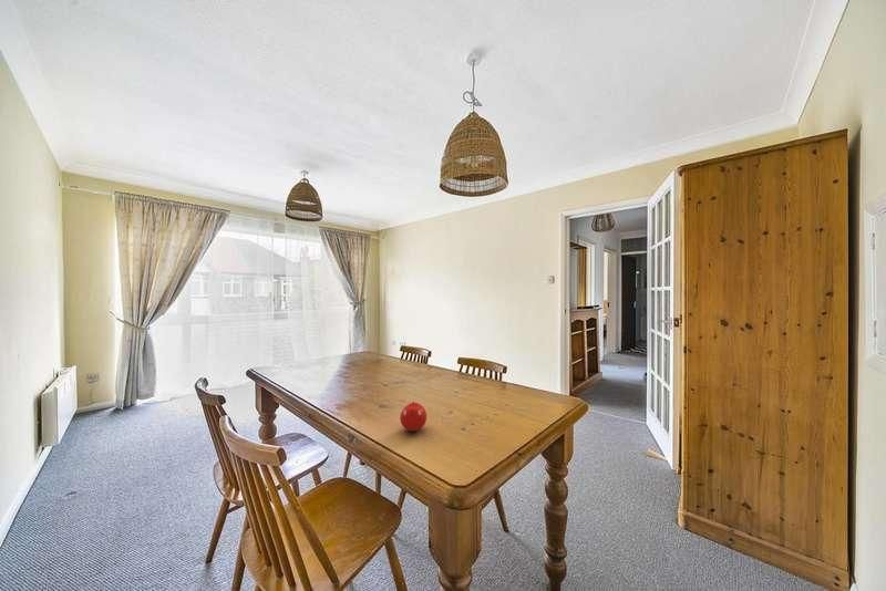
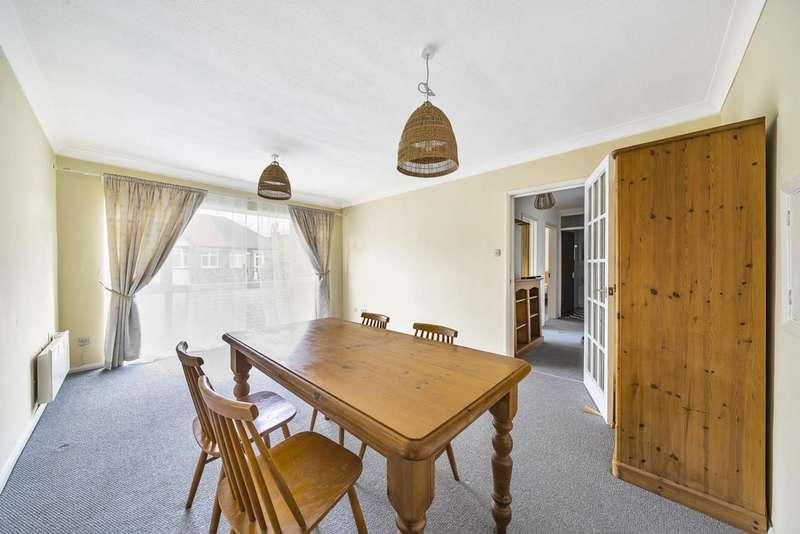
- fruit [399,401,427,432]
